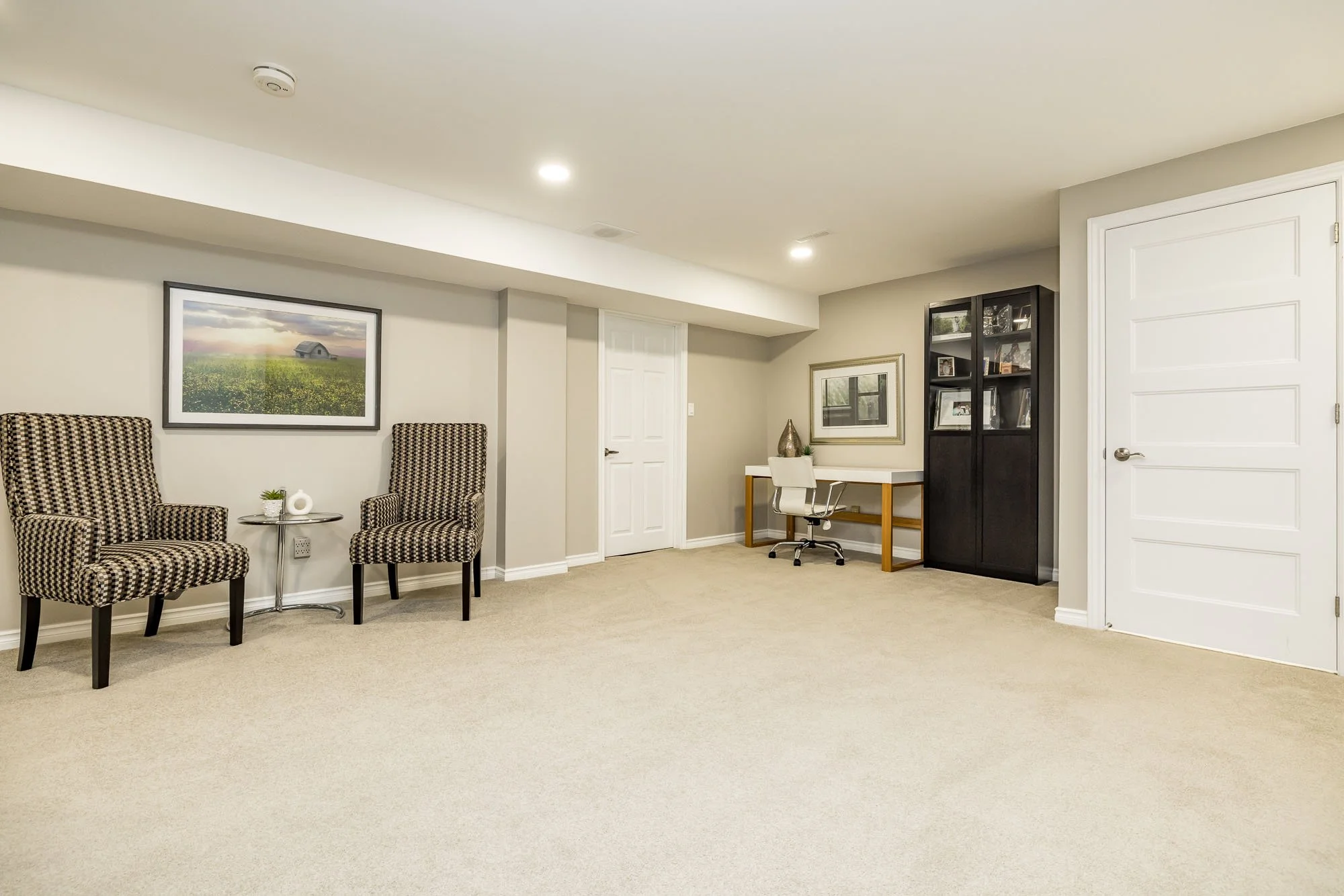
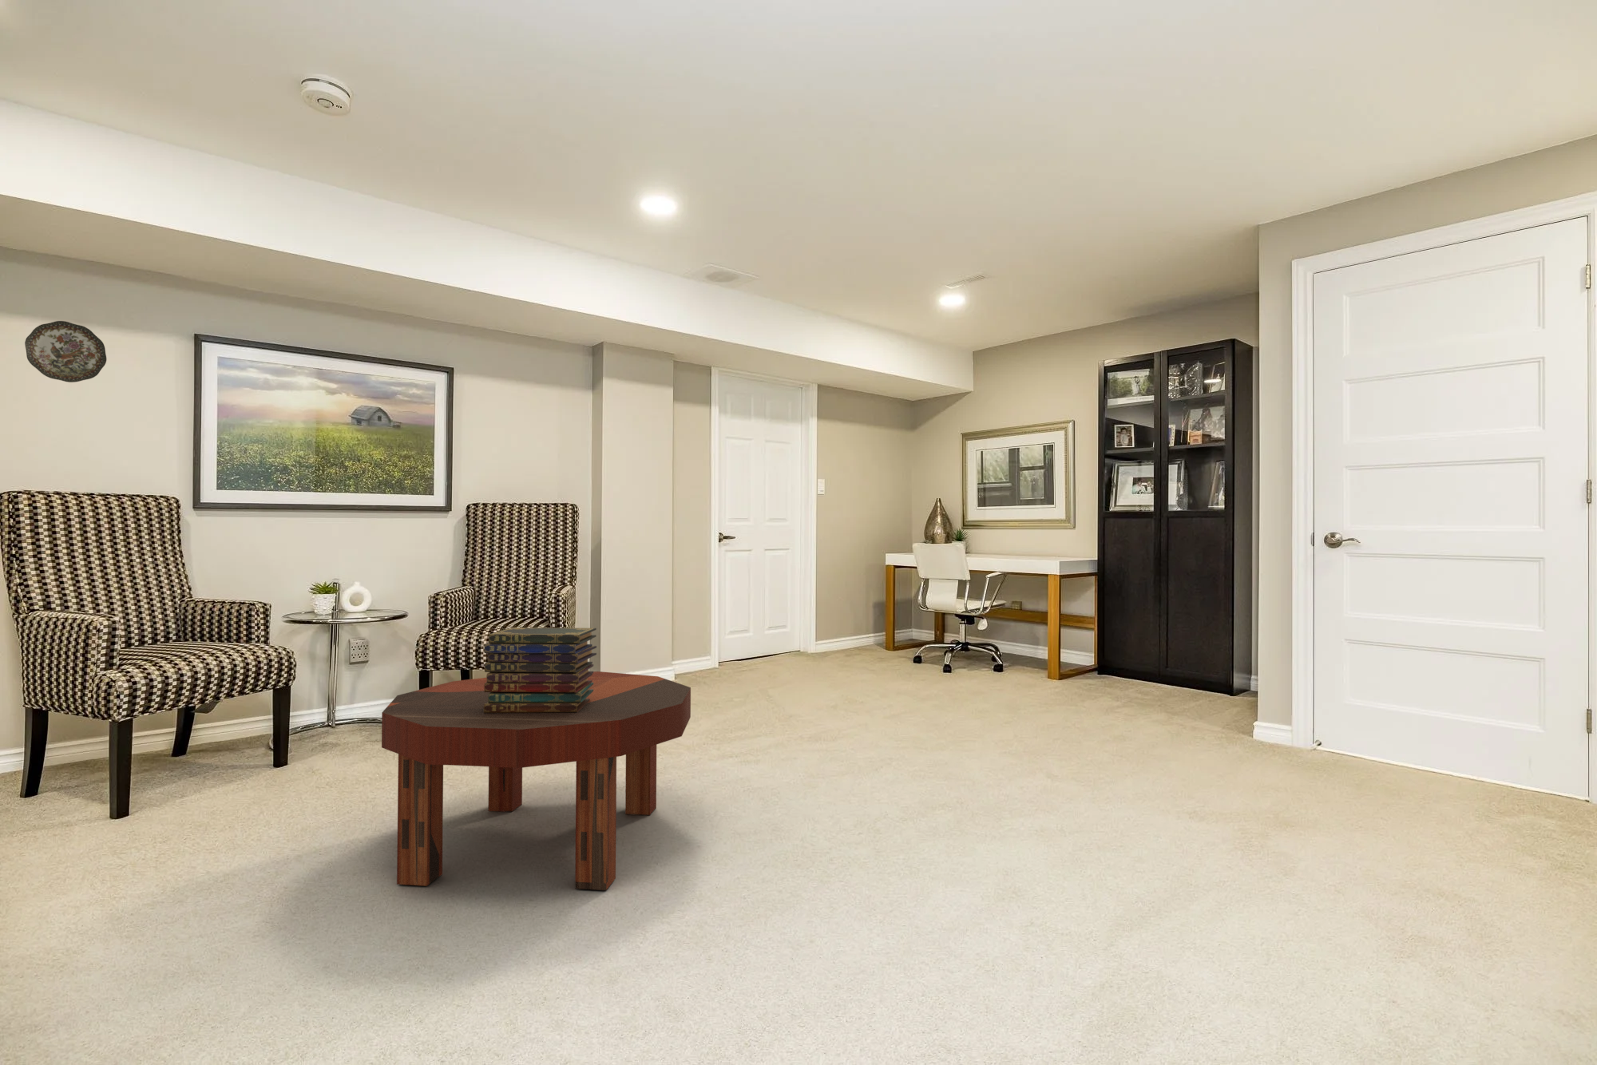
+ decorative plate [24,320,107,383]
+ book stack [484,626,598,713]
+ coffee table [381,670,692,891]
